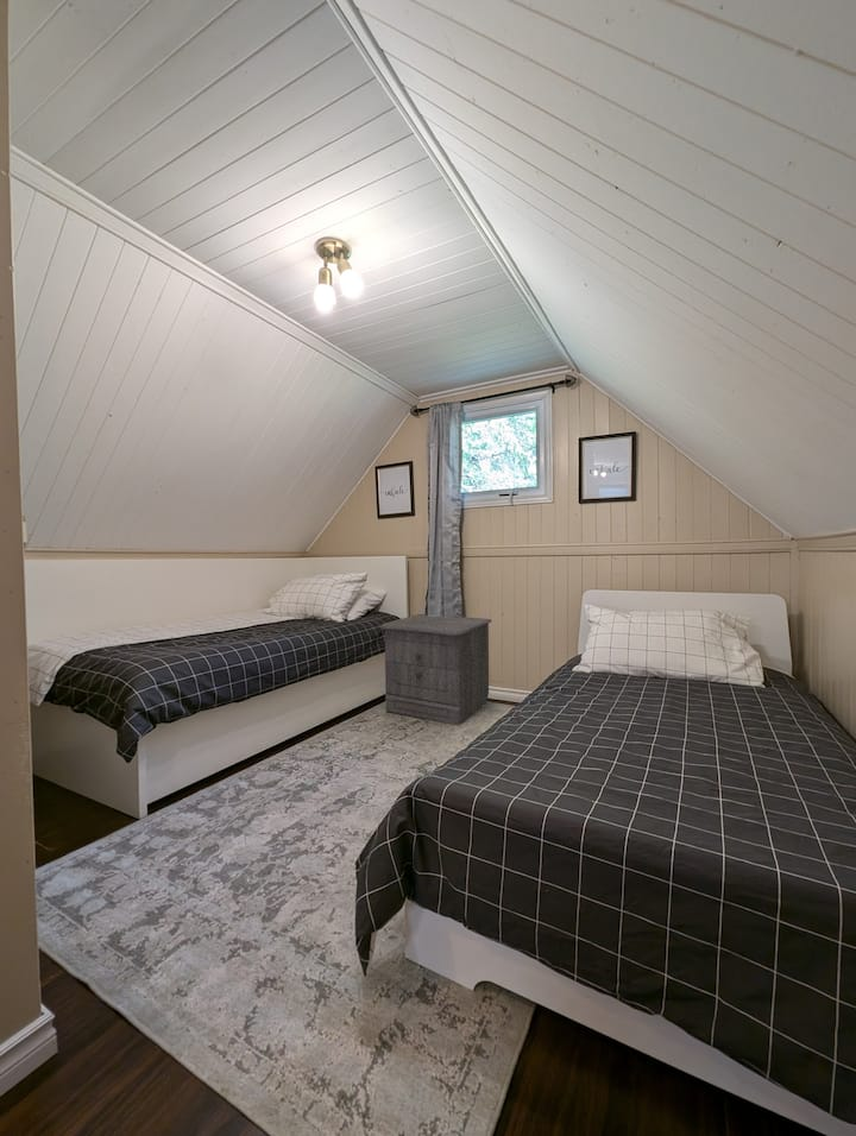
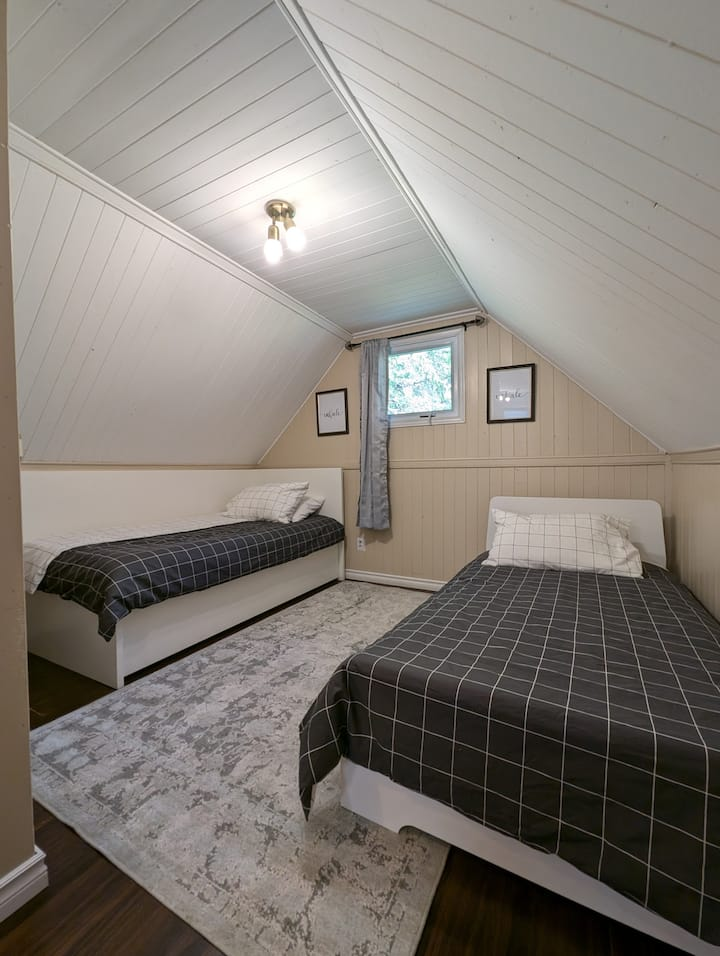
- nightstand [379,613,493,726]
